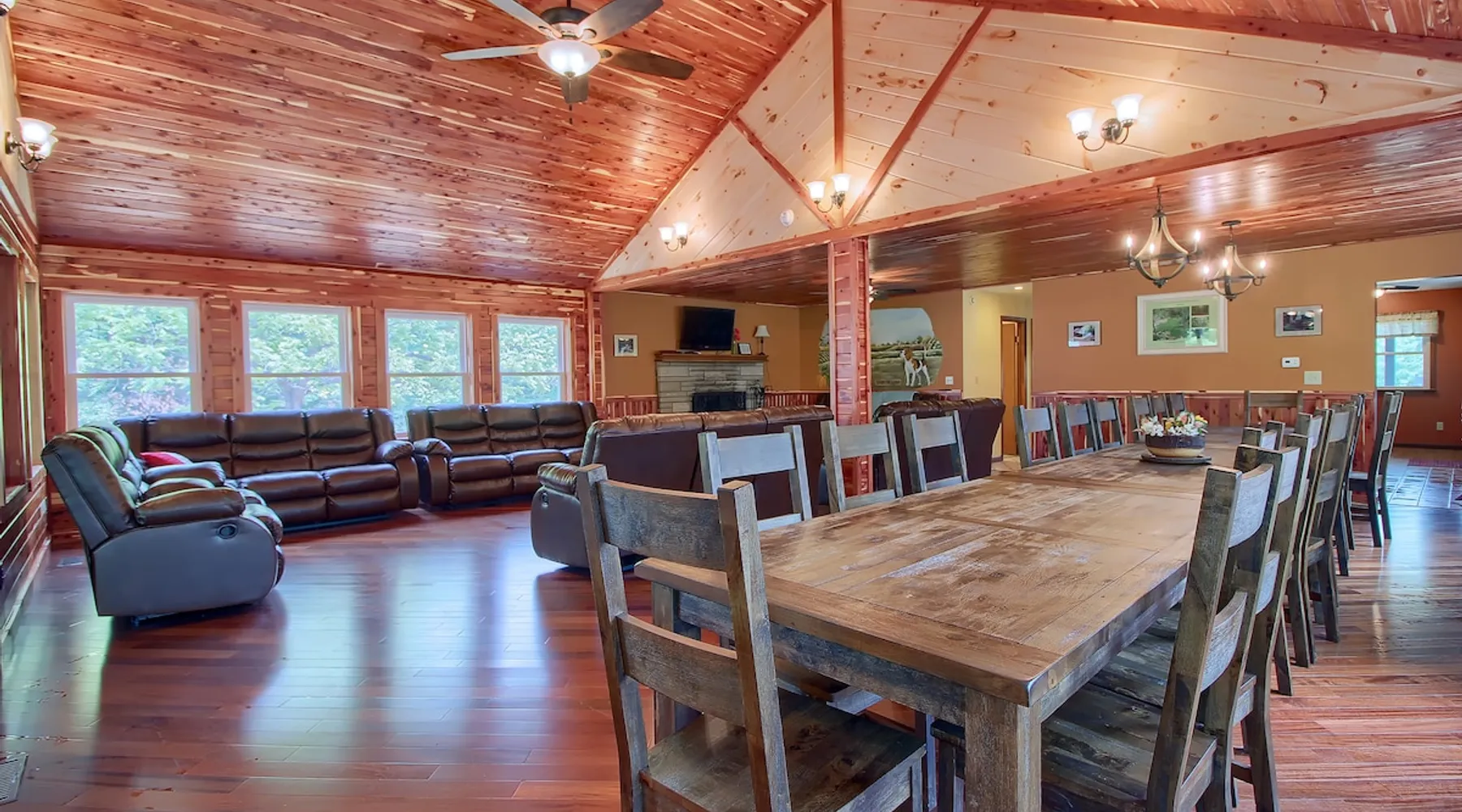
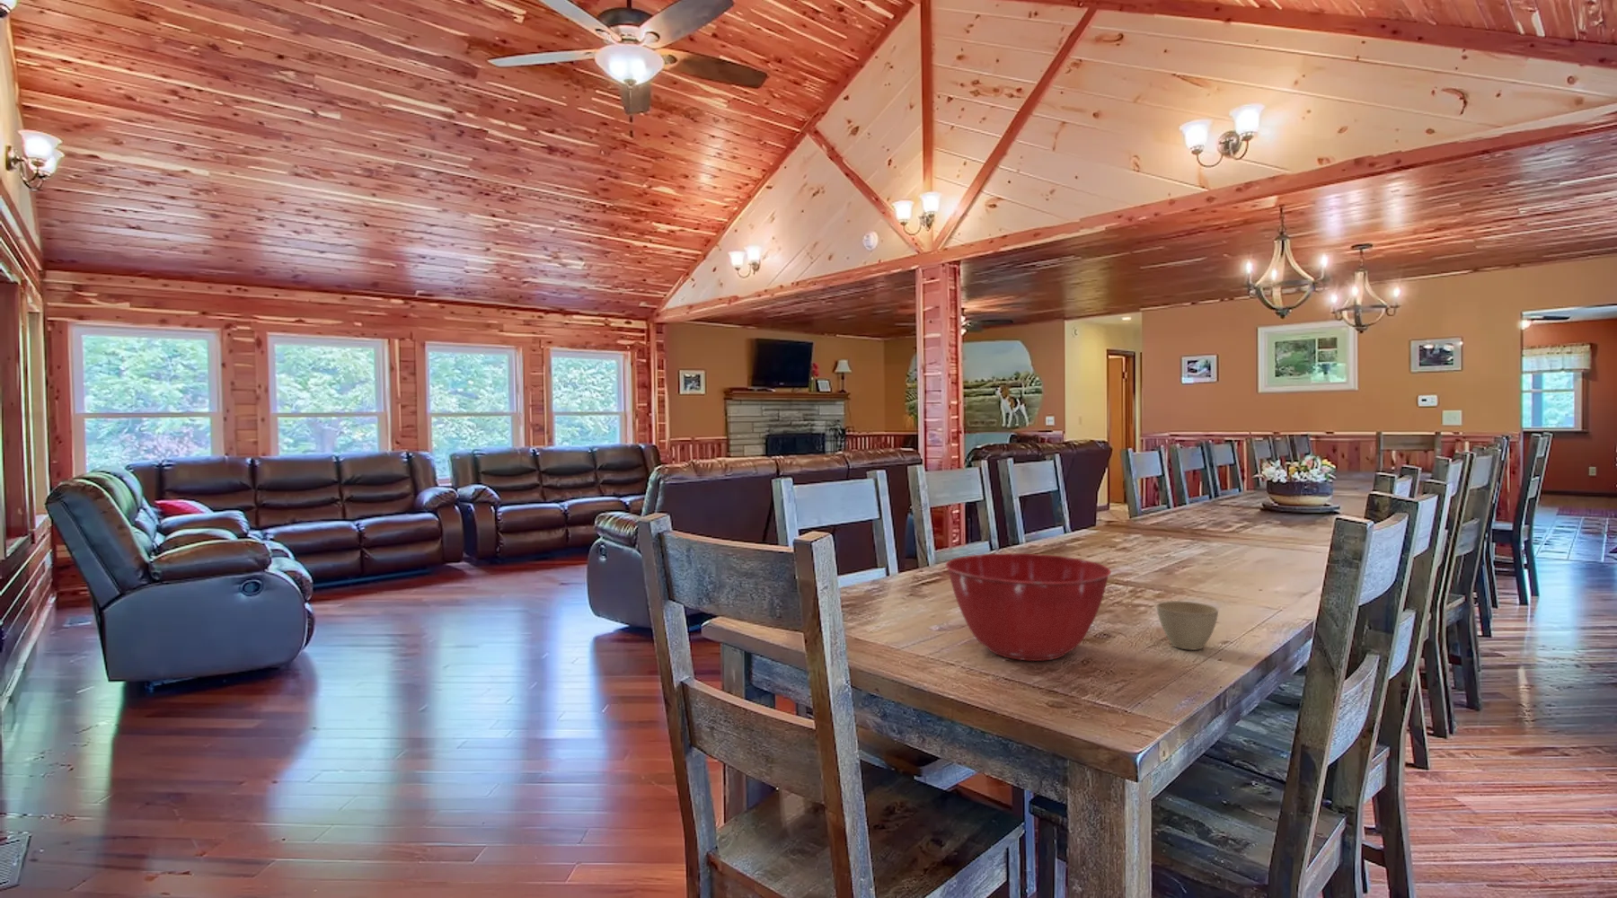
+ flower pot [1156,599,1219,651]
+ mixing bowl [945,552,1113,661]
